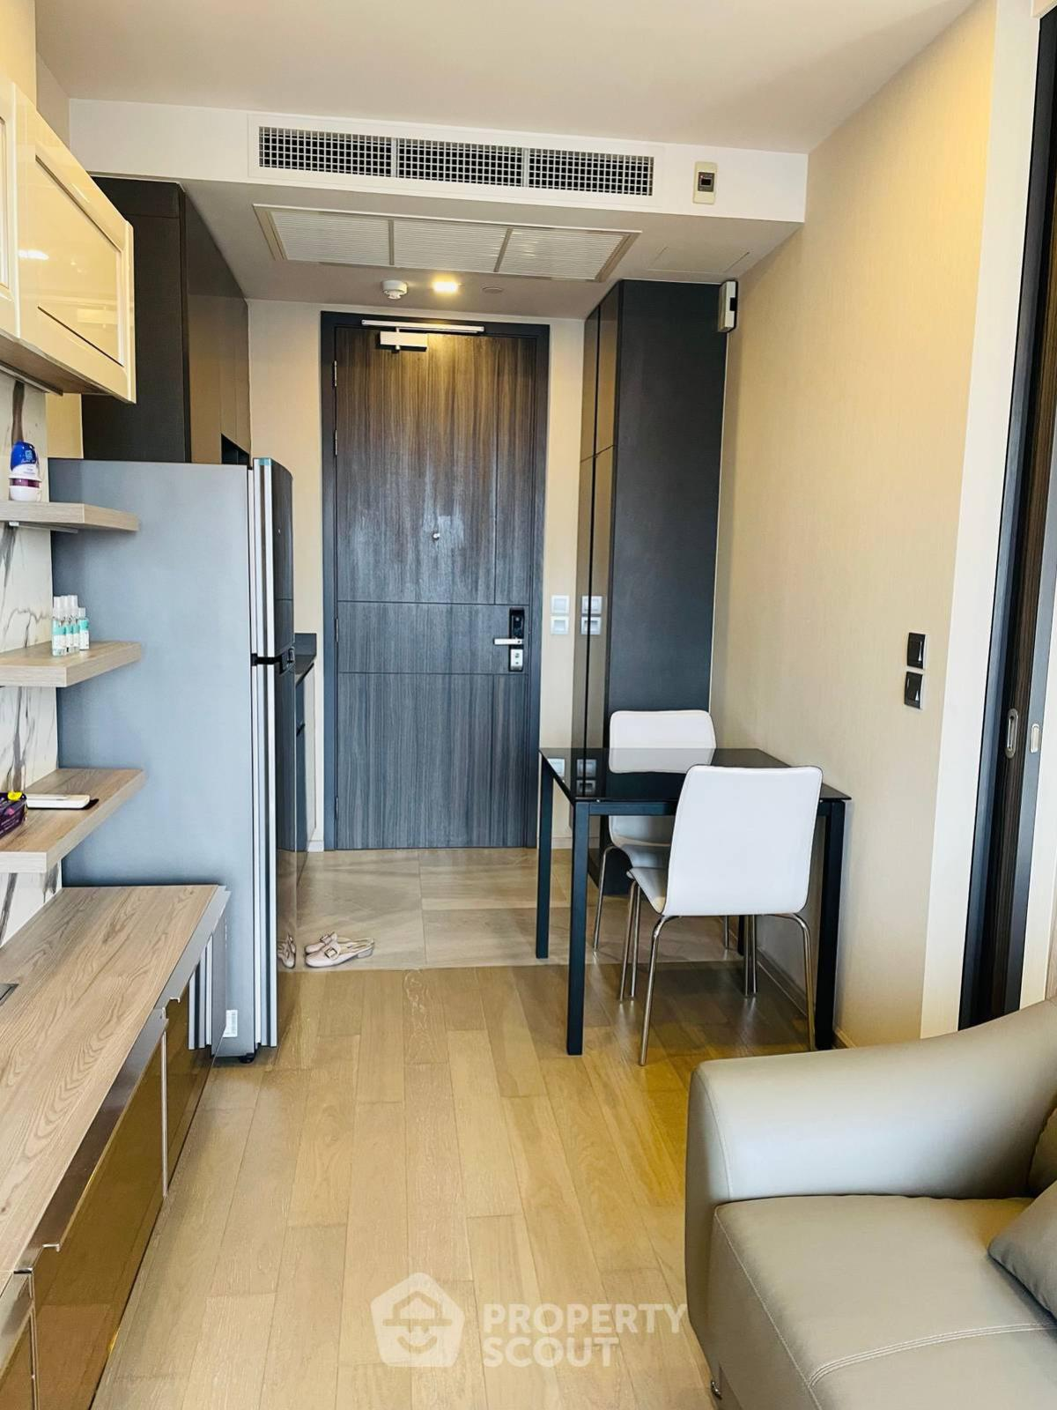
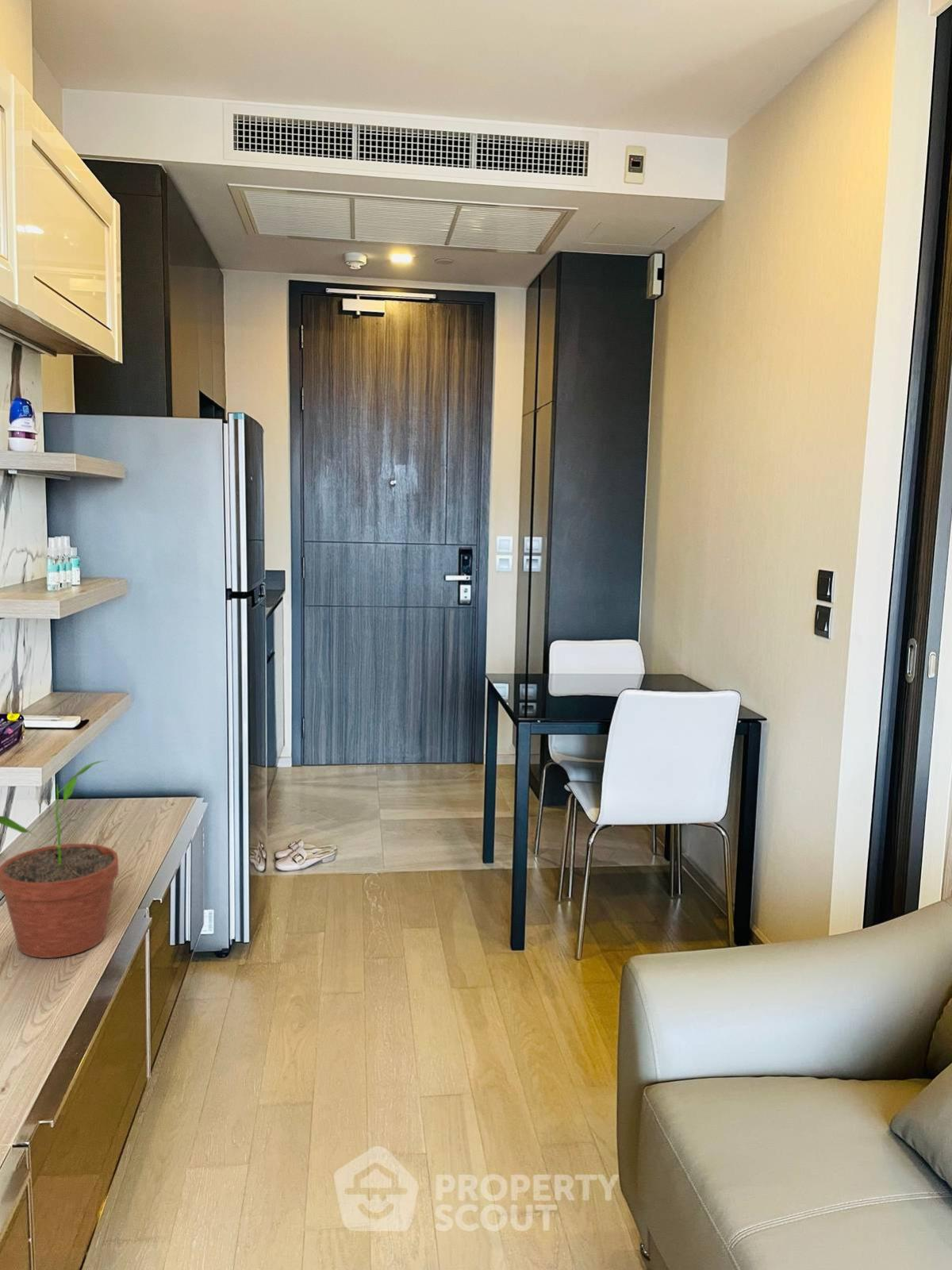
+ potted plant [0,759,119,959]
